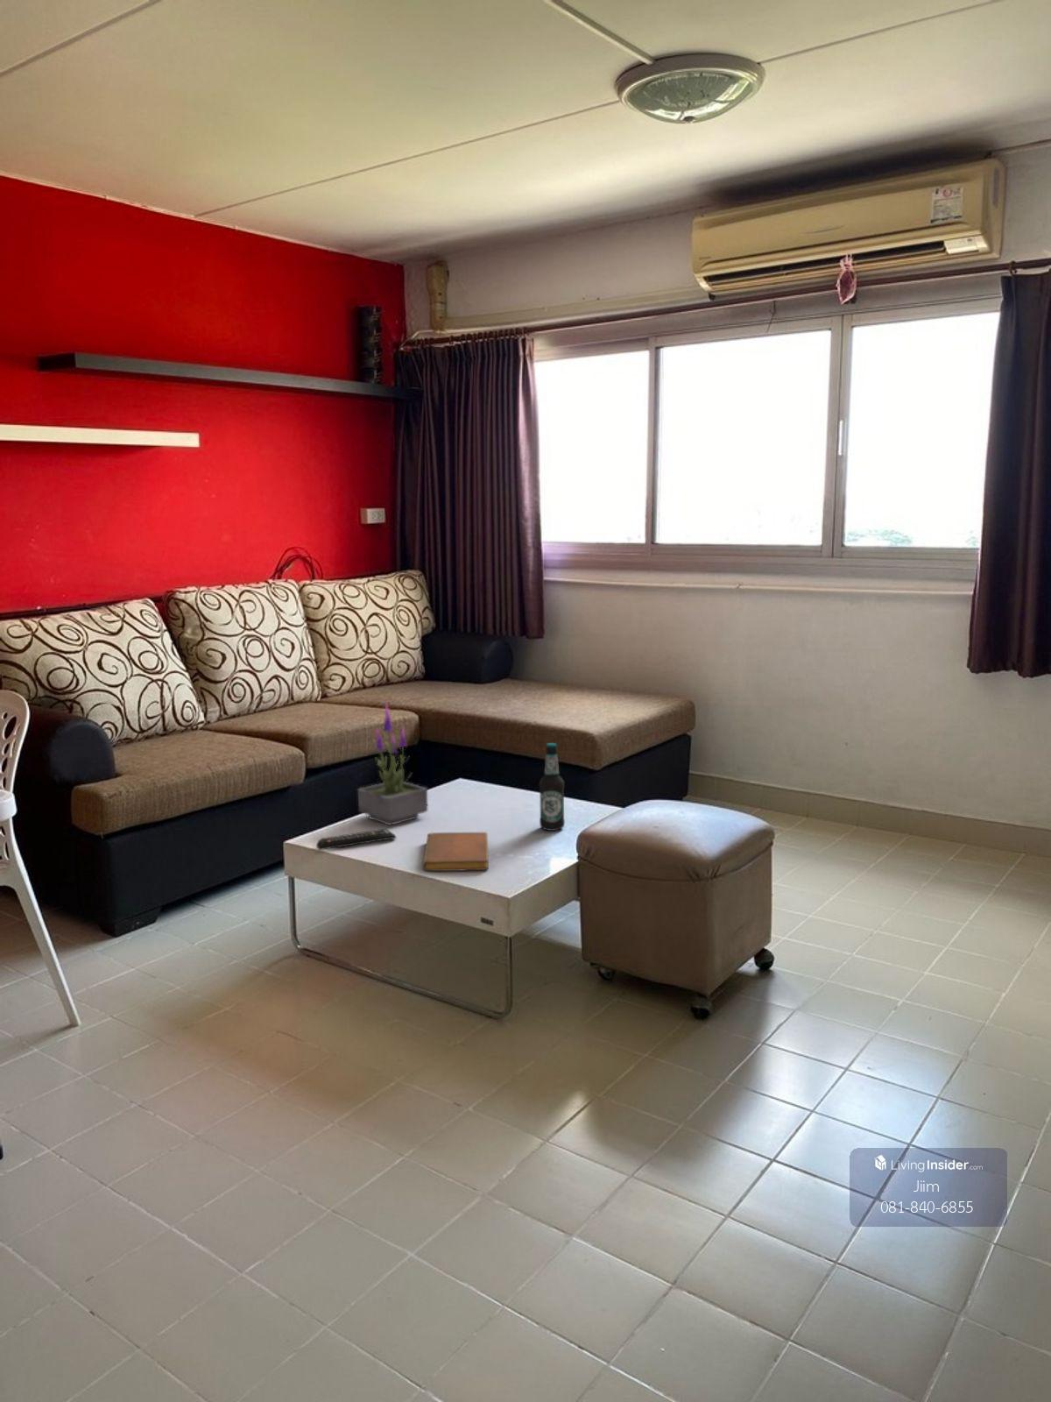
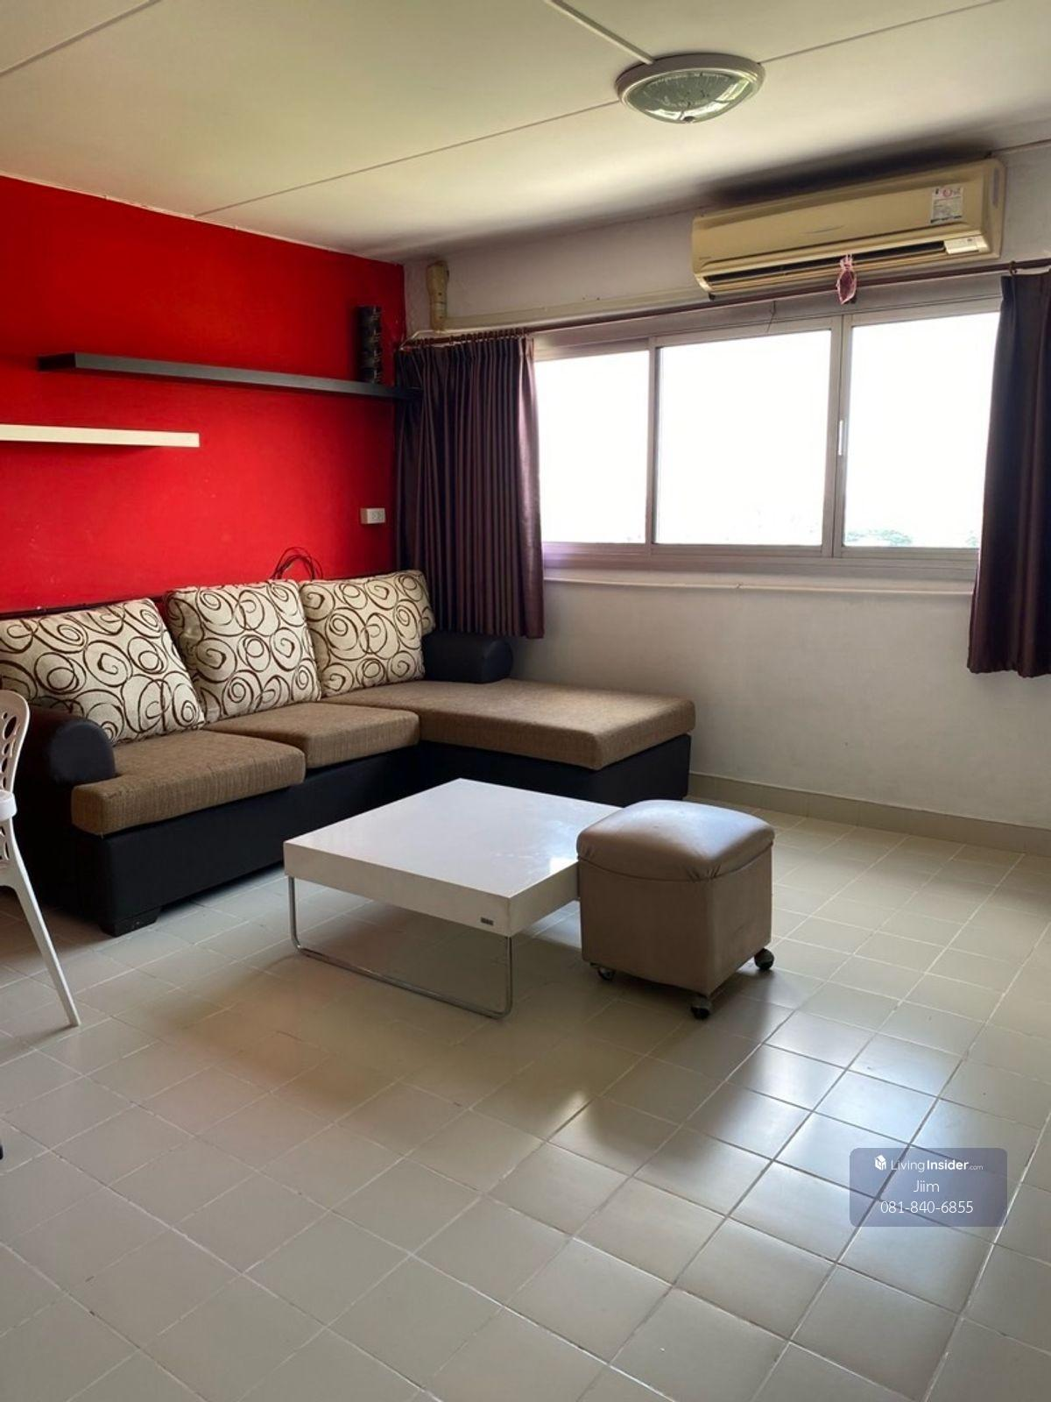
- remote control [316,828,396,851]
- potted plant [357,703,428,826]
- bottle [539,742,565,831]
- notebook [422,831,489,872]
